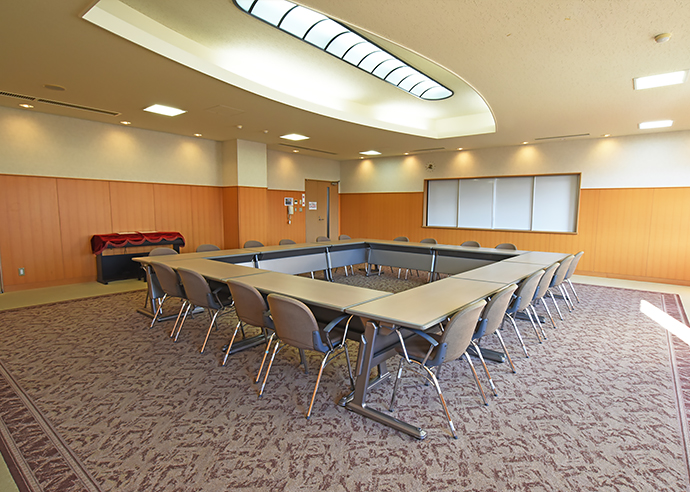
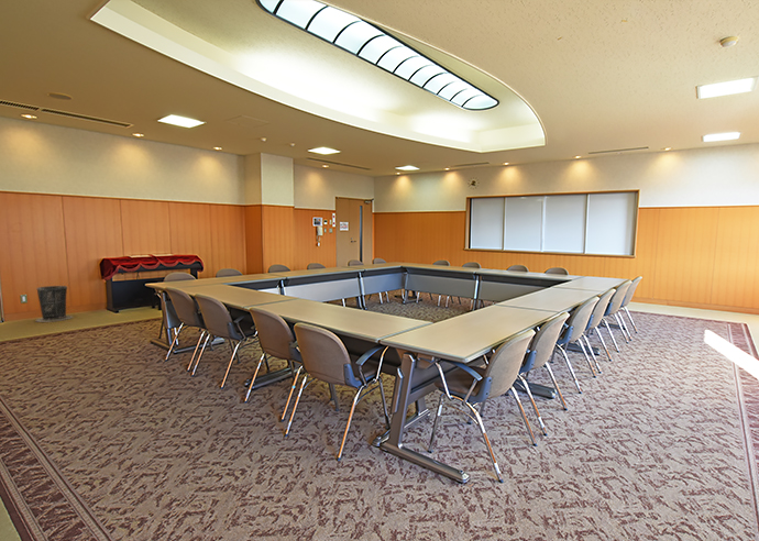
+ trash can [34,285,74,323]
